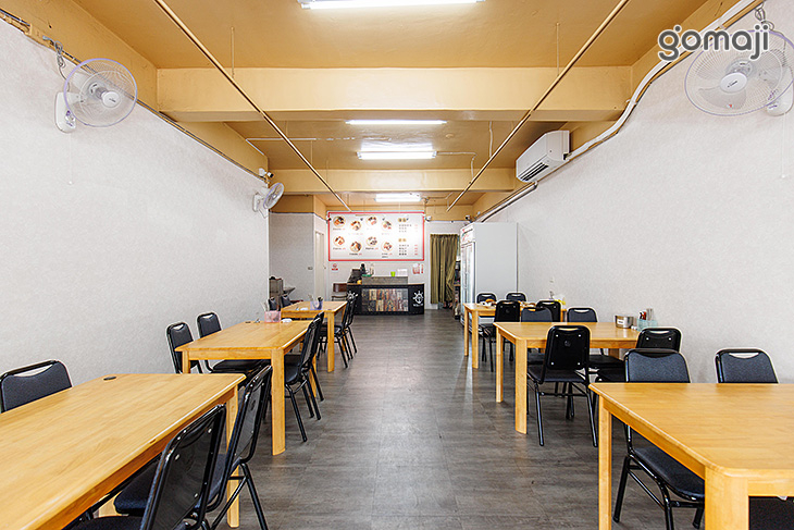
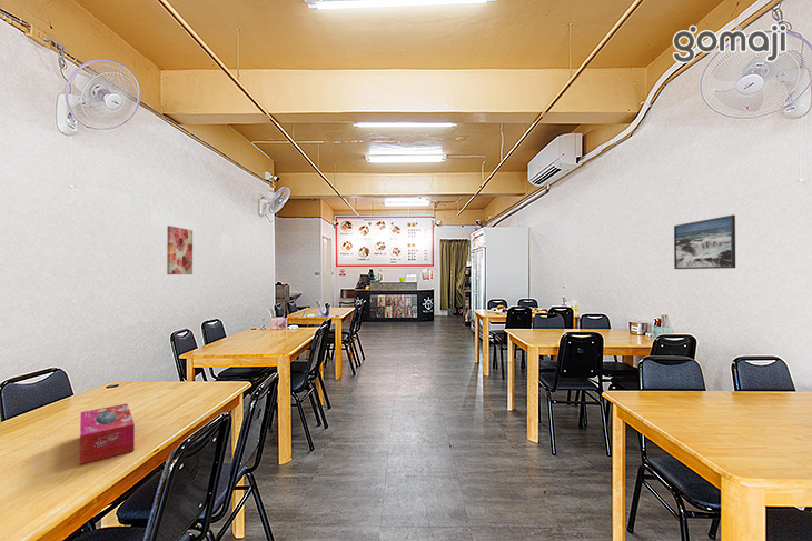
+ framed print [673,213,736,270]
+ wall art [166,224,194,275]
+ tissue box [79,402,136,465]
